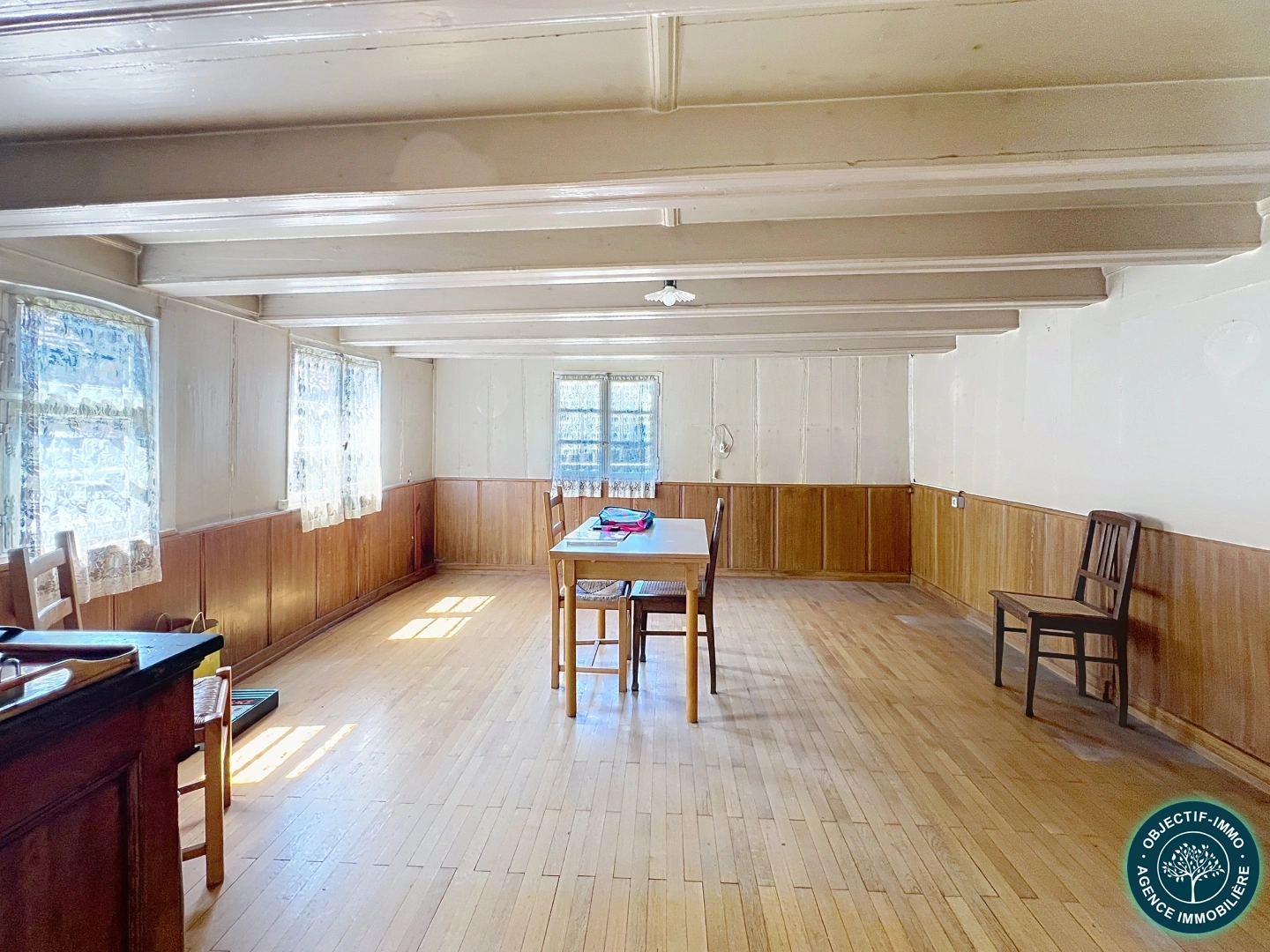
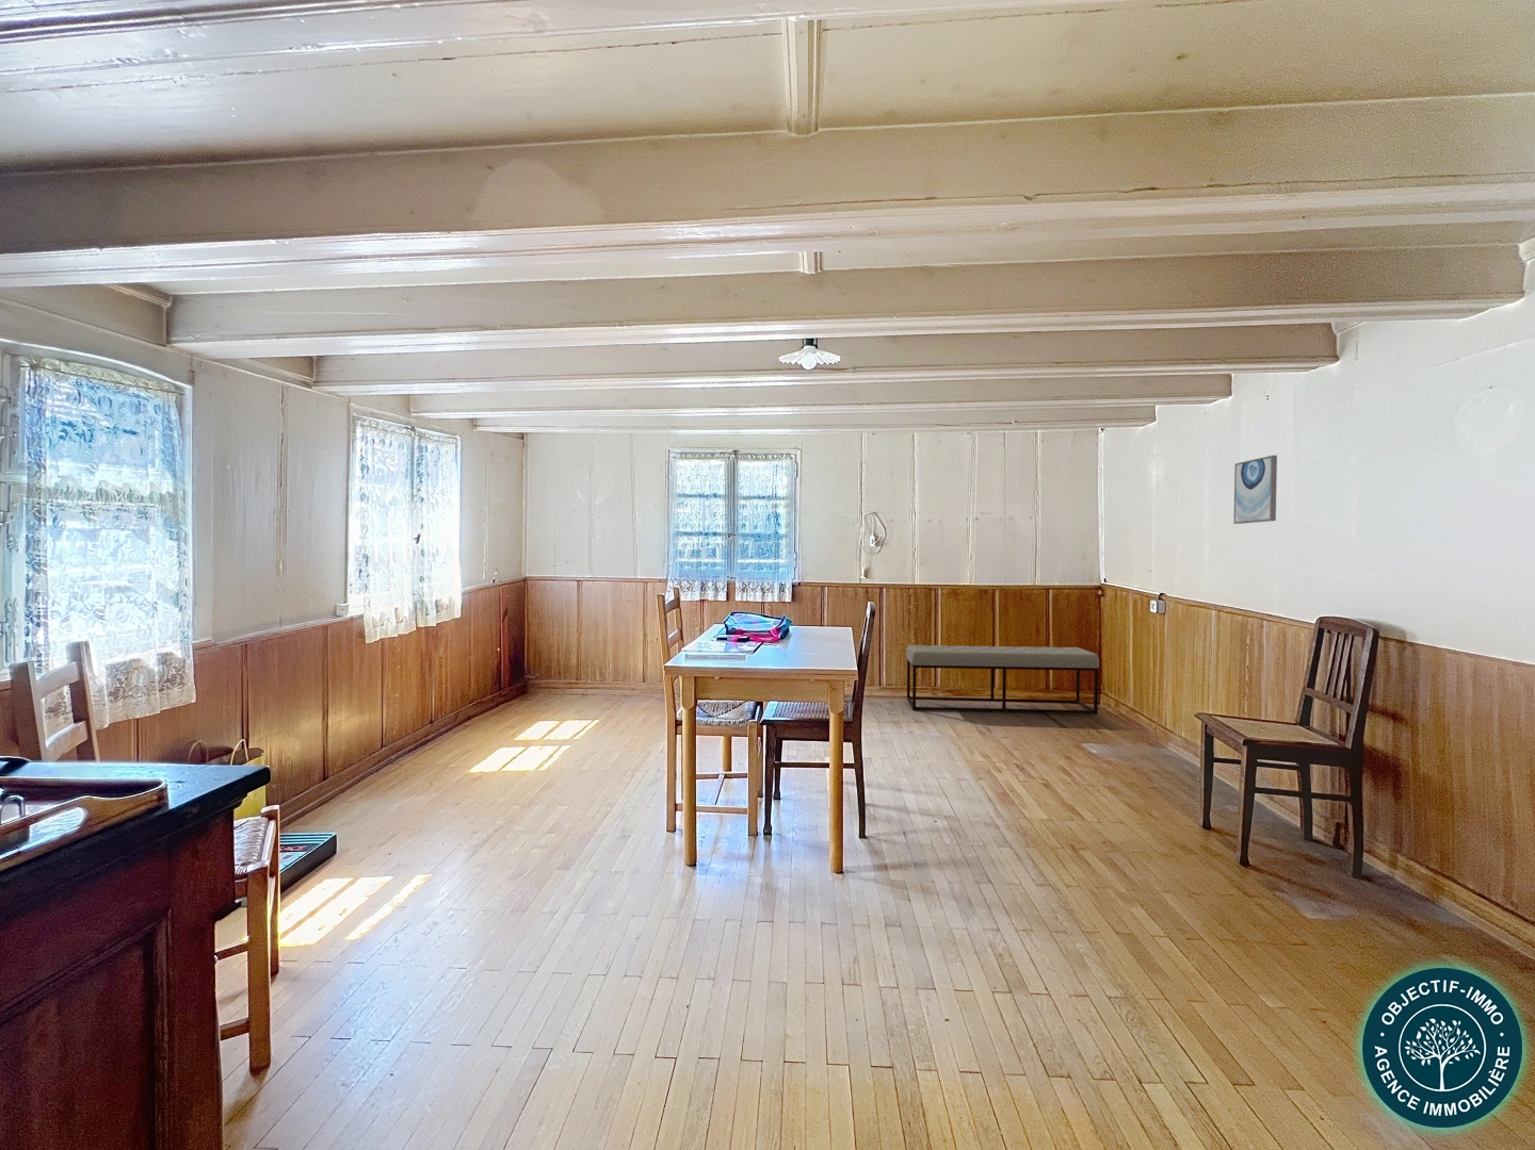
+ wall art [1233,454,1278,525]
+ bench [905,644,1100,715]
